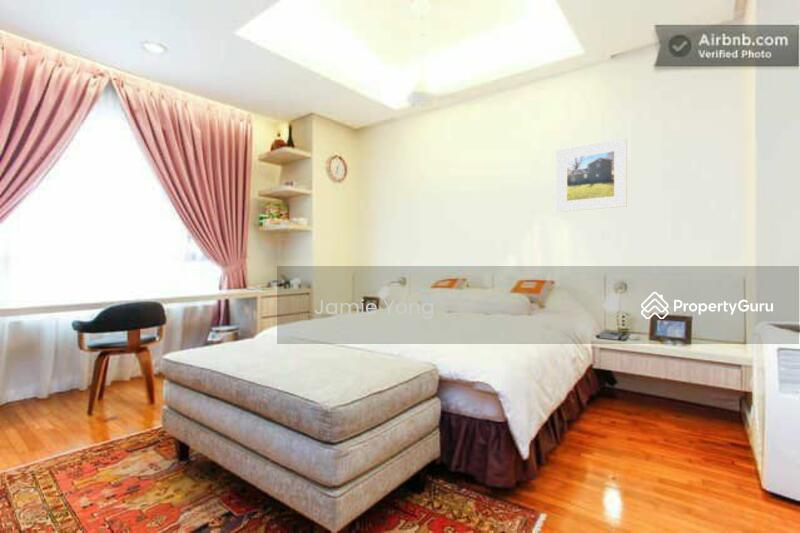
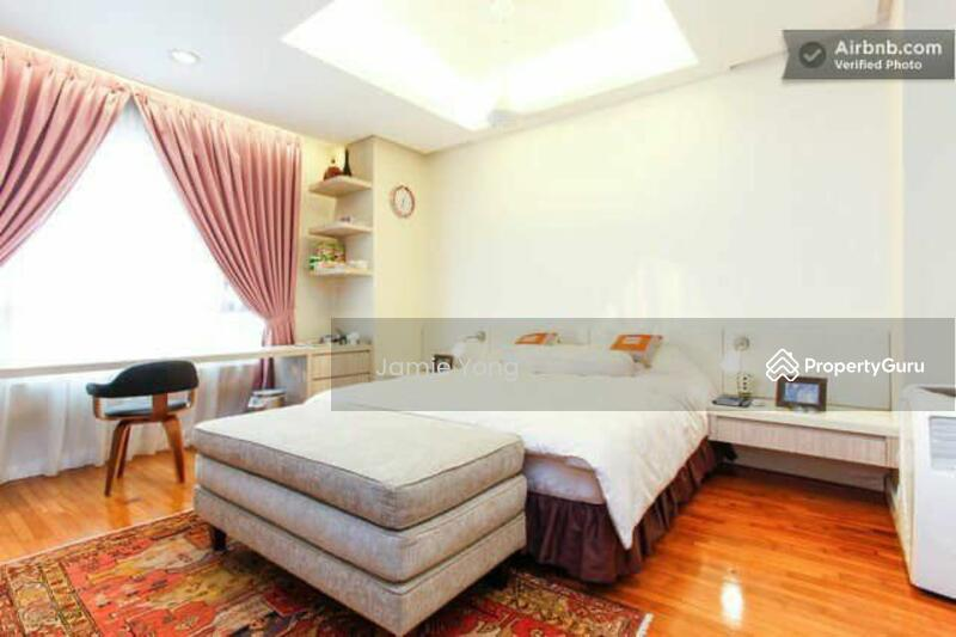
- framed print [555,137,628,213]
